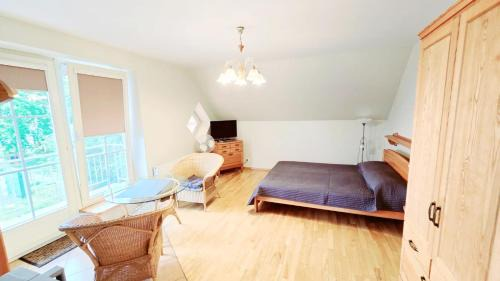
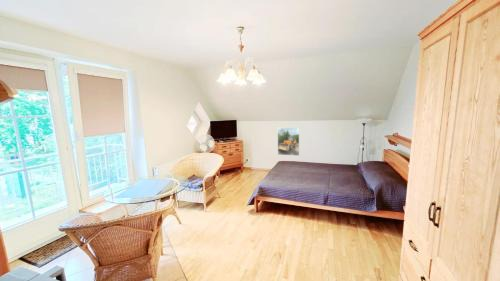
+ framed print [277,127,300,157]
